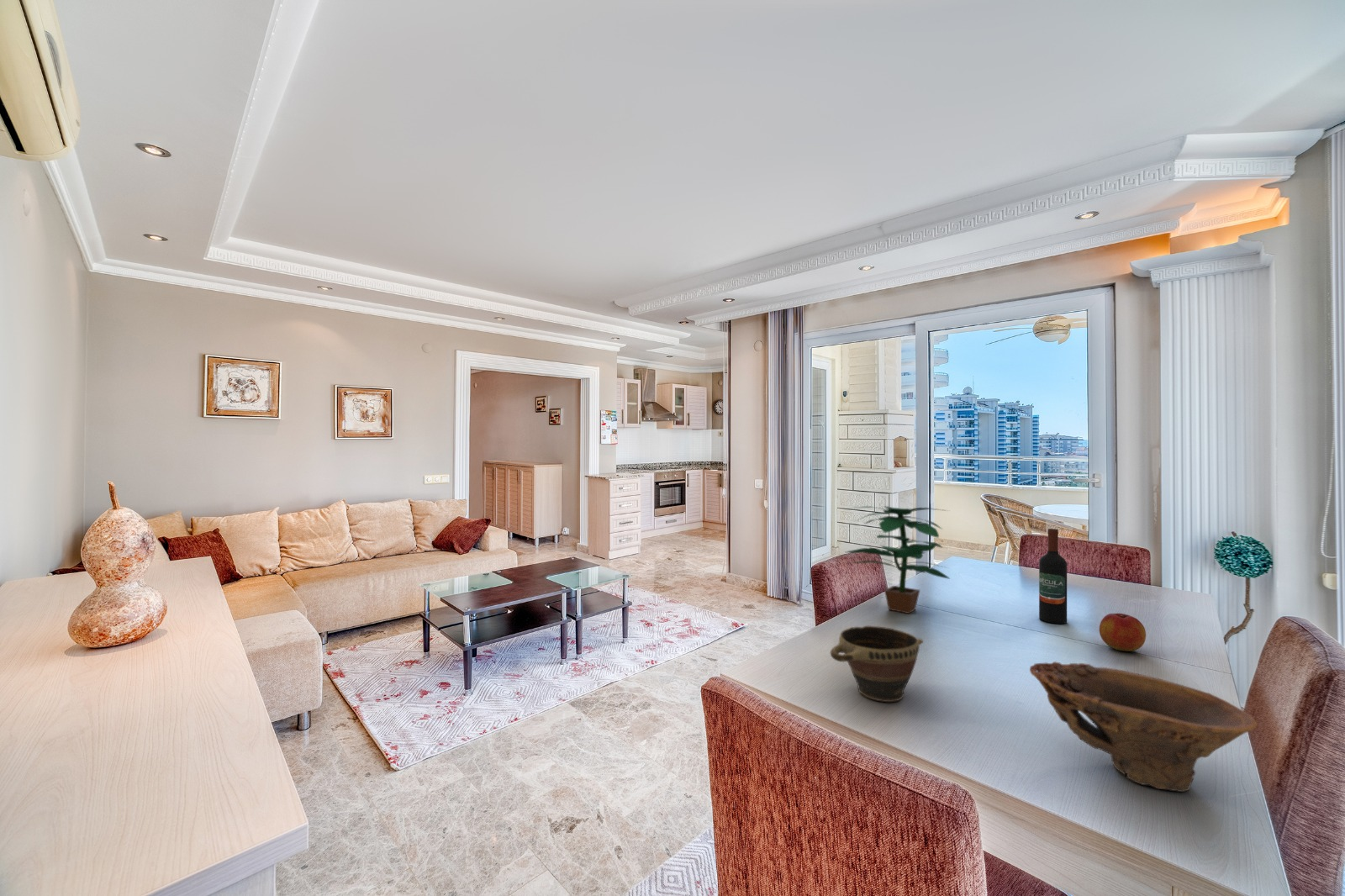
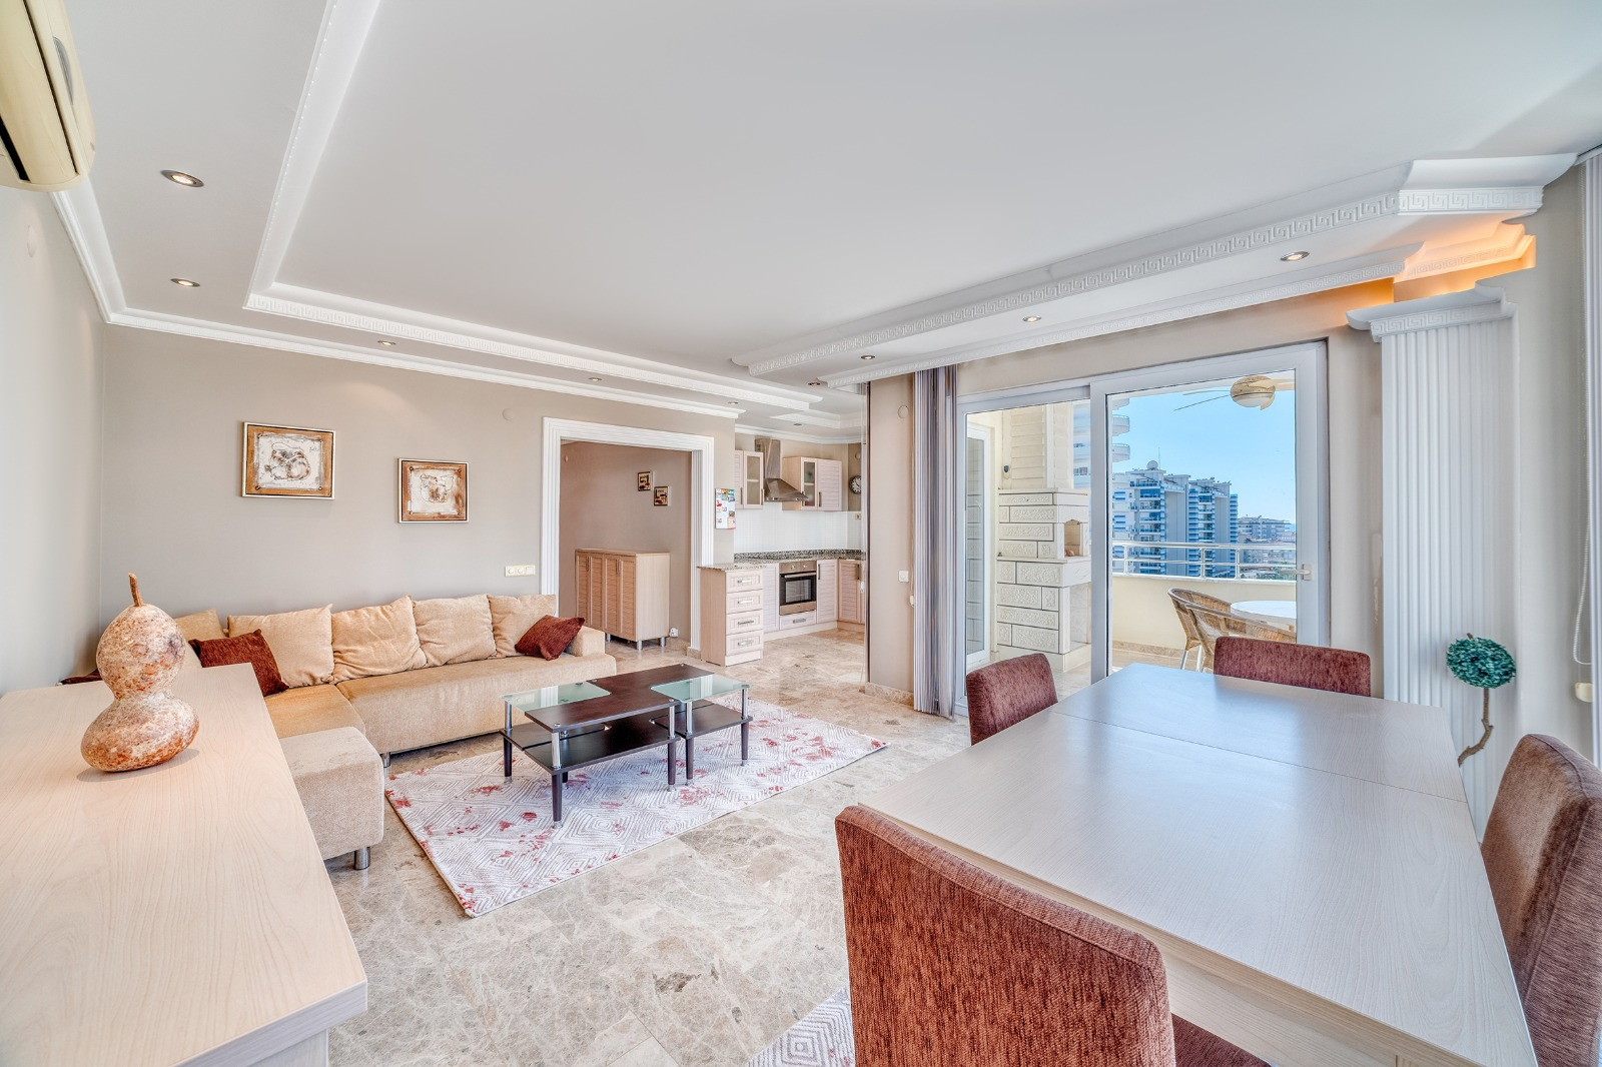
- bowl [830,625,924,703]
- apple [1099,613,1147,652]
- potted plant [845,505,951,614]
- bowl [1029,661,1258,793]
- wine bottle [1038,528,1068,625]
